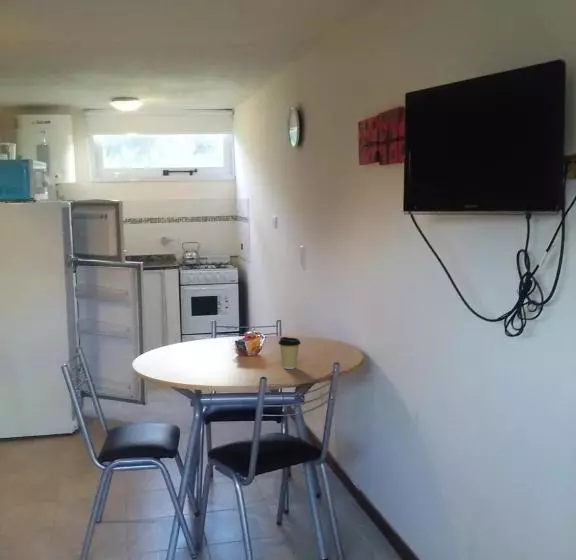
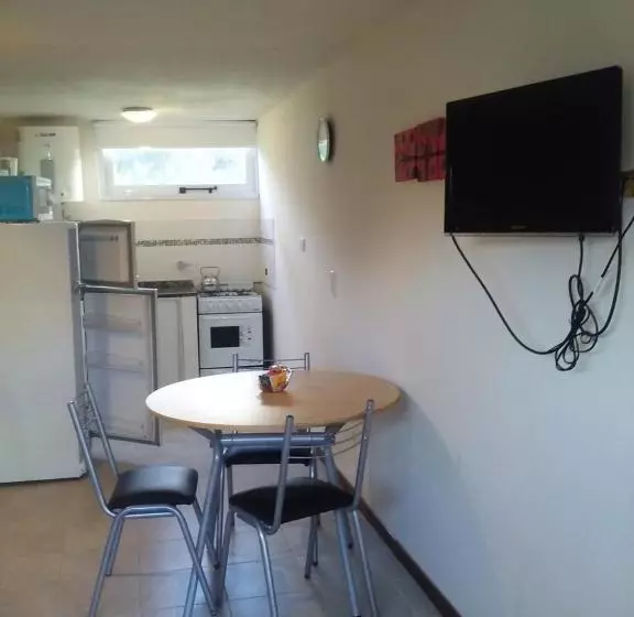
- coffee cup [277,336,302,370]
